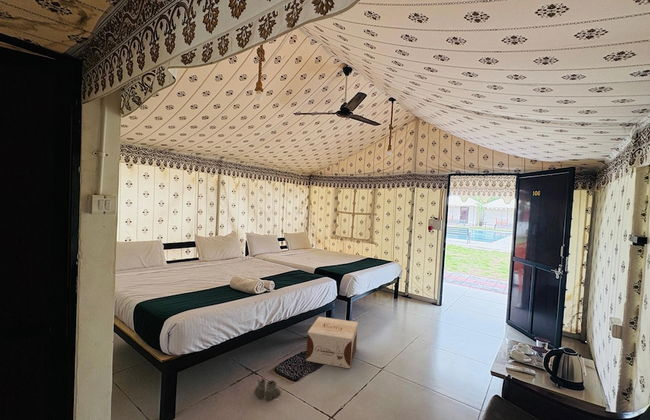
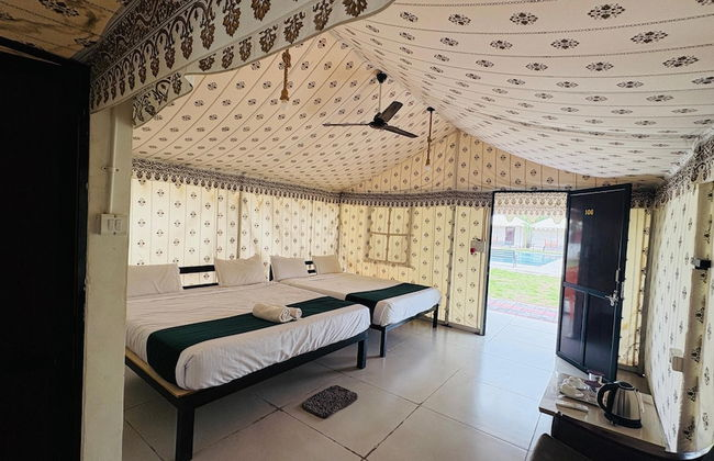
- boots [250,378,282,401]
- cardboard box [305,316,359,369]
